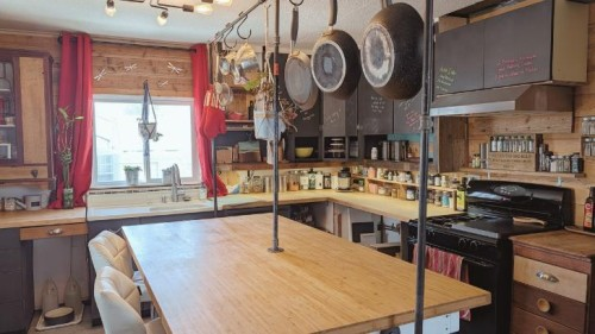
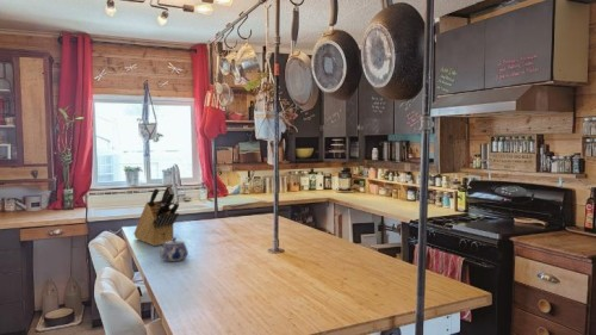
+ knife block [134,184,180,247]
+ teapot [160,236,190,262]
